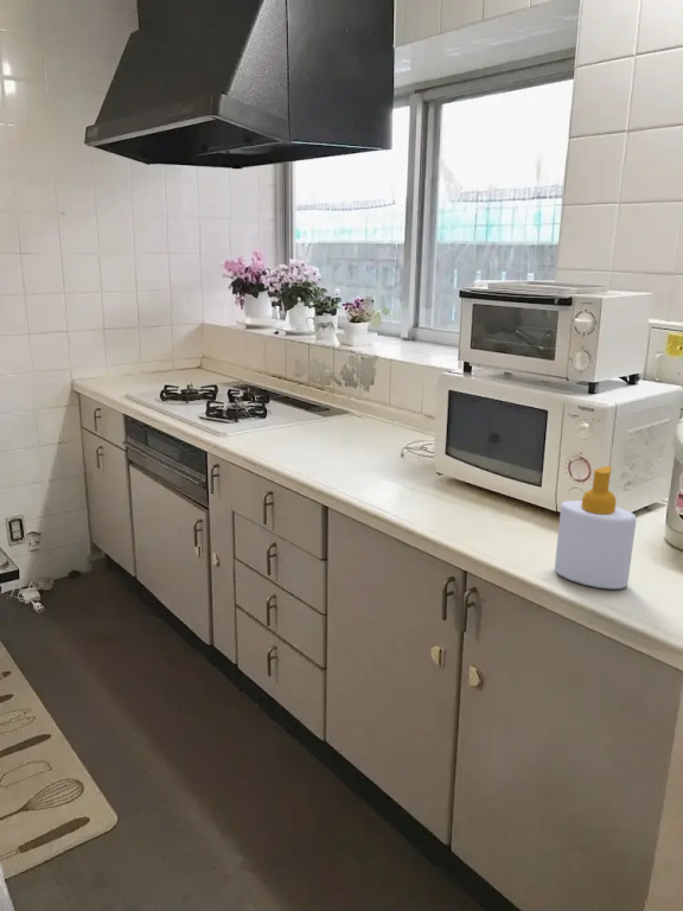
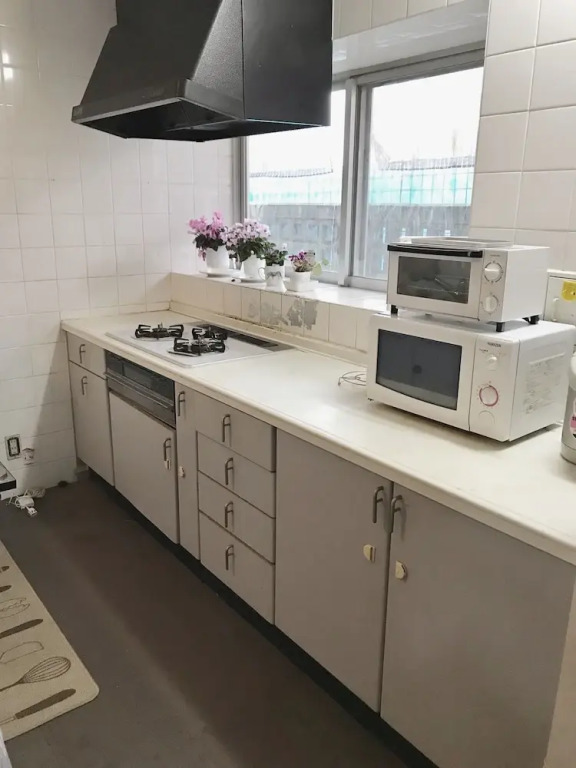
- soap bottle [554,465,638,590]
